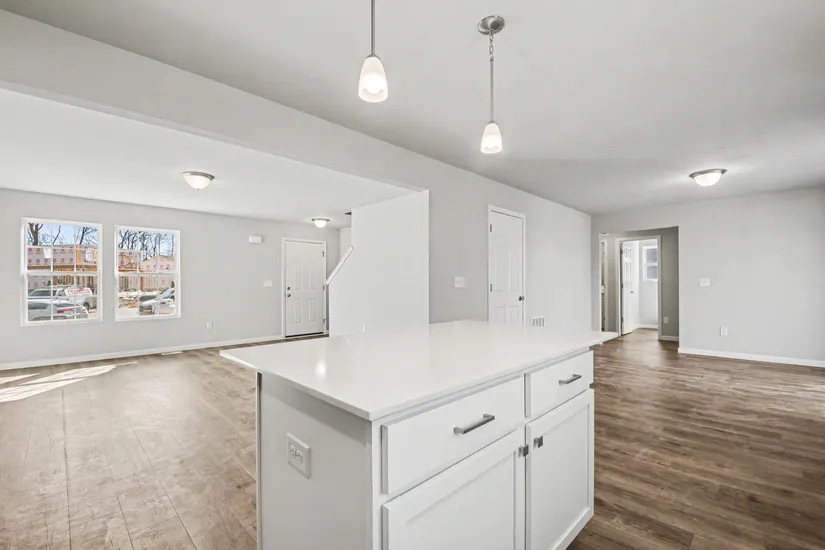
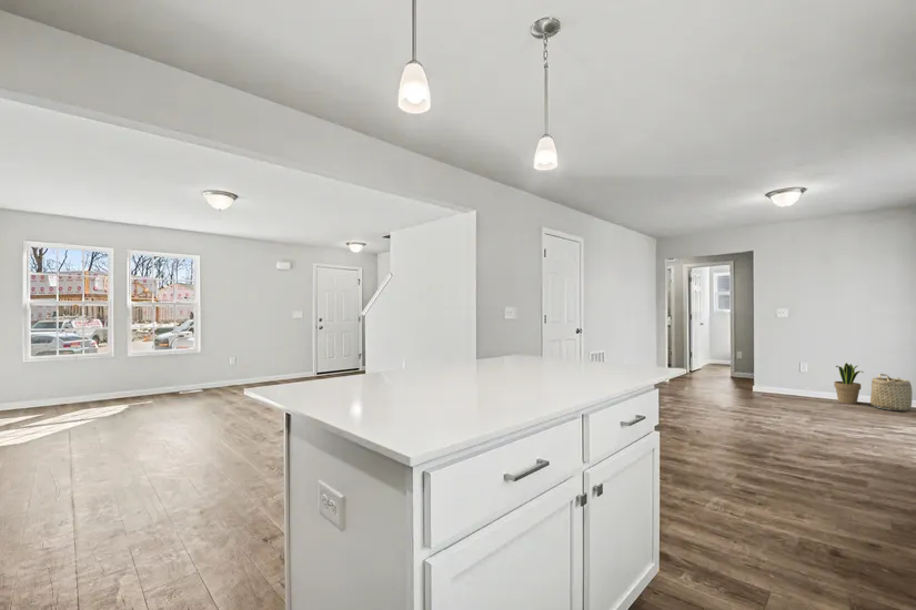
+ basket [869,373,914,413]
+ potted plant [833,362,865,405]
